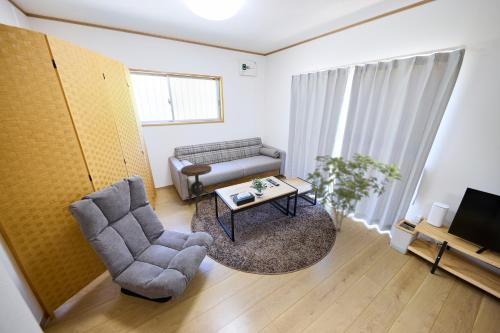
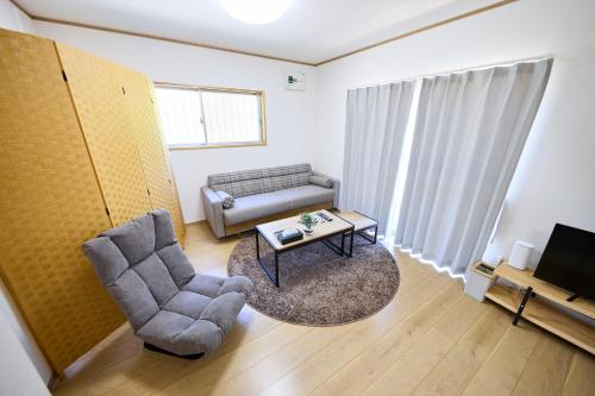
- side table [180,163,214,216]
- shrub [305,152,404,232]
